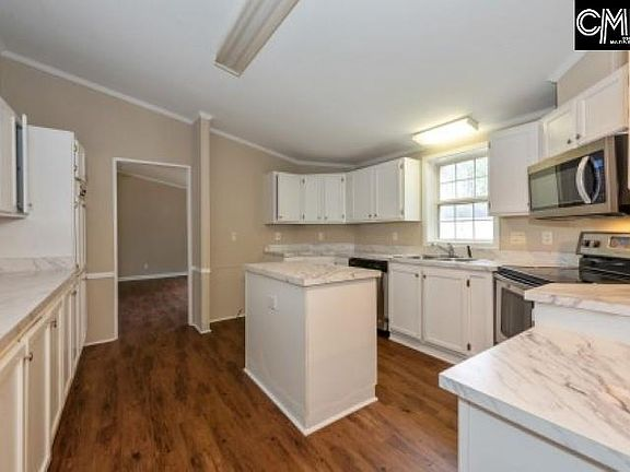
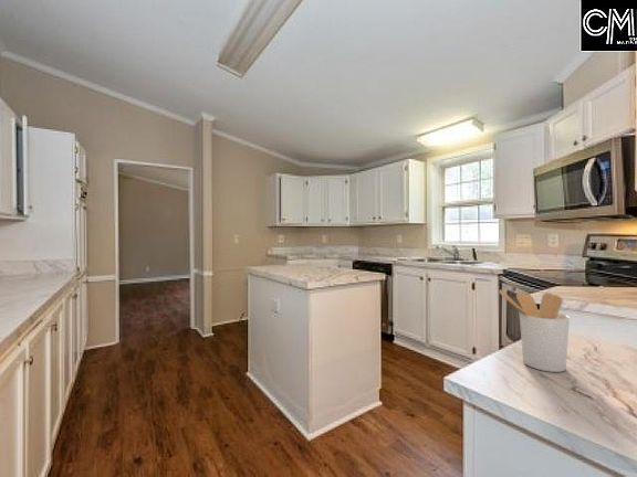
+ utensil holder [498,288,571,373]
